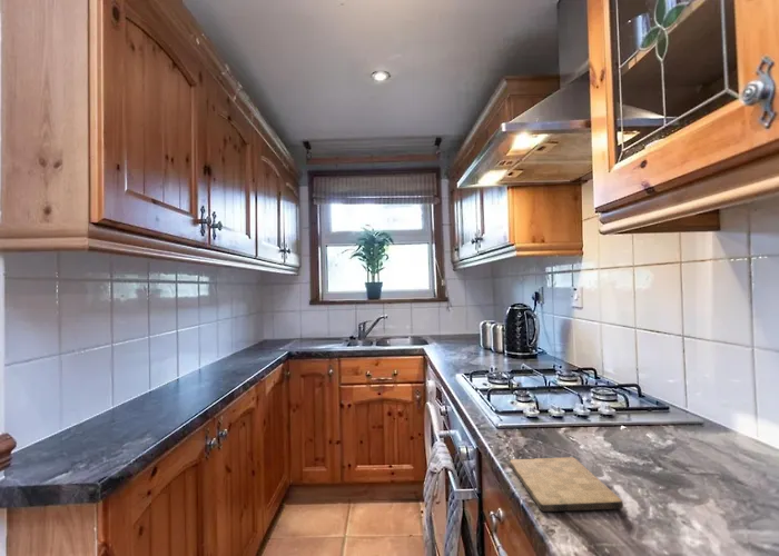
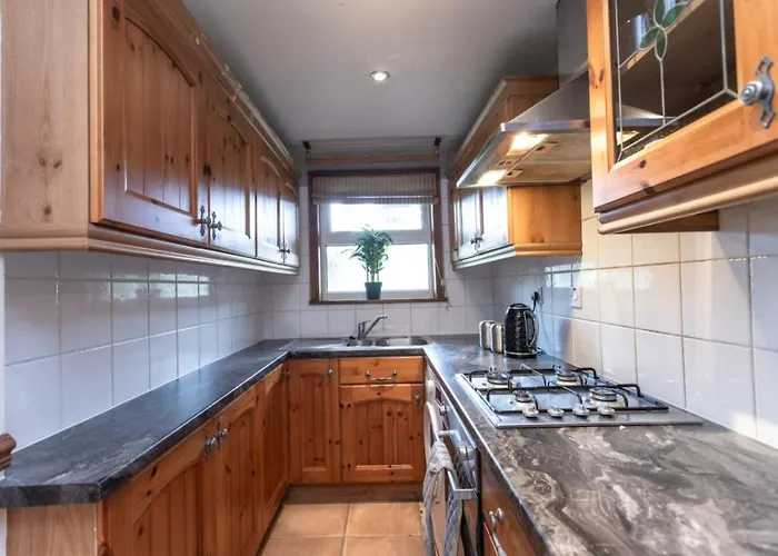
- cutting board [509,456,624,513]
